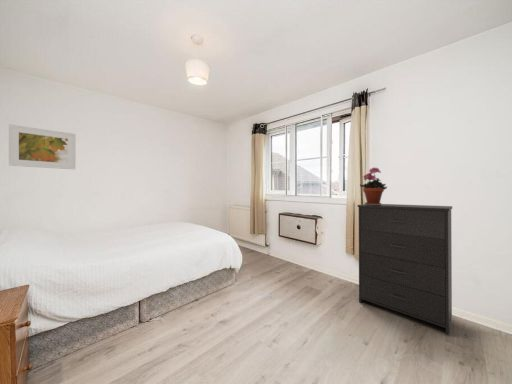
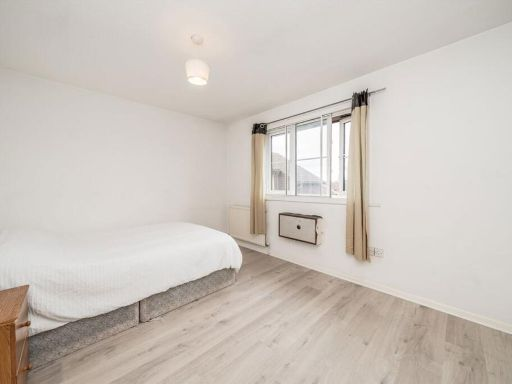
- potted plant [359,166,388,205]
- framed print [8,123,77,170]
- dresser [357,203,453,336]
